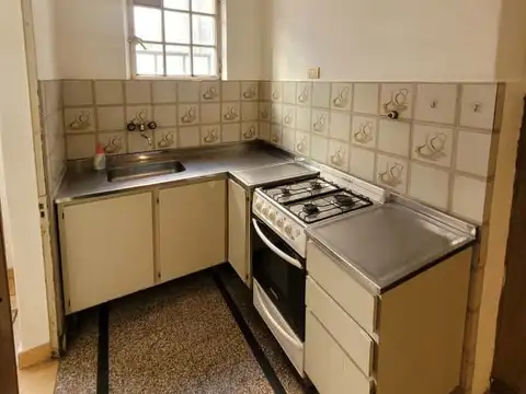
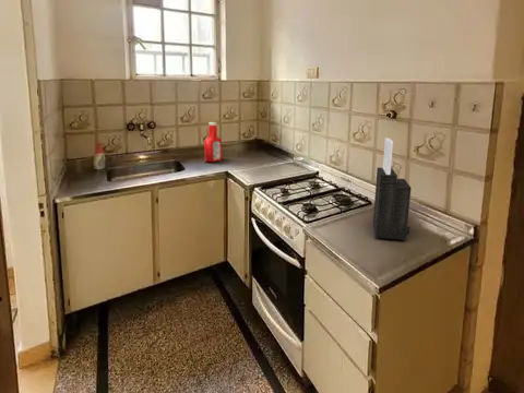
+ soap bottle [203,121,223,163]
+ knife block [372,136,413,241]
